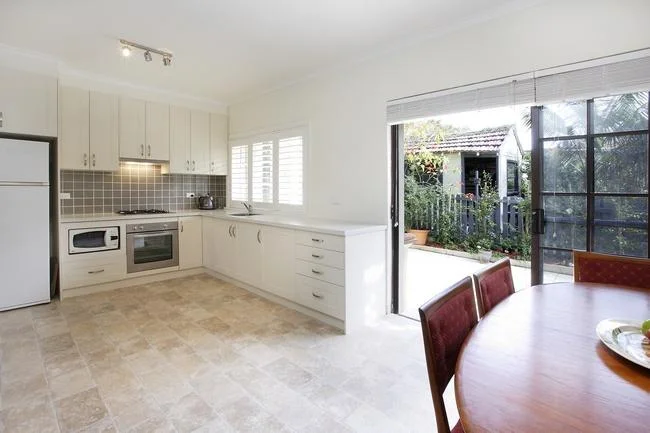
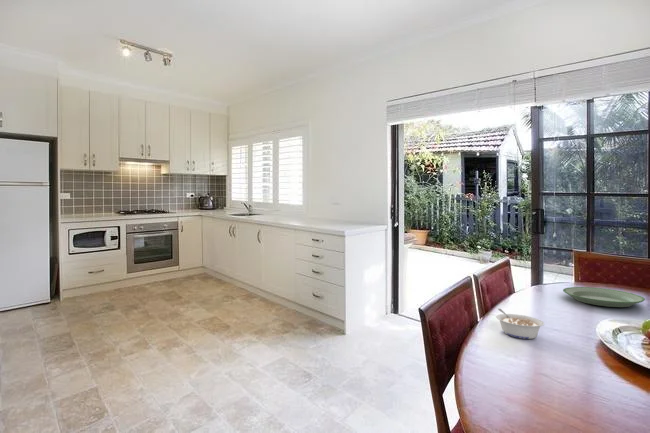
+ legume [495,308,545,340]
+ plate [562,286,646,308]
